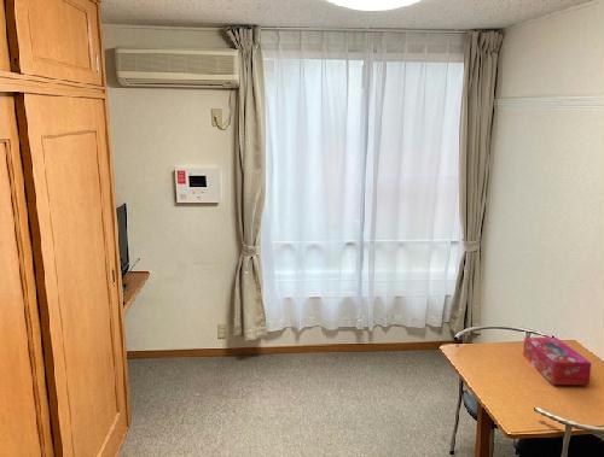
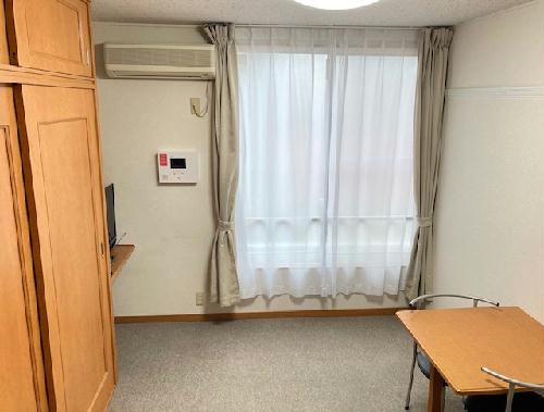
- tissue box [522,336,592,386]
